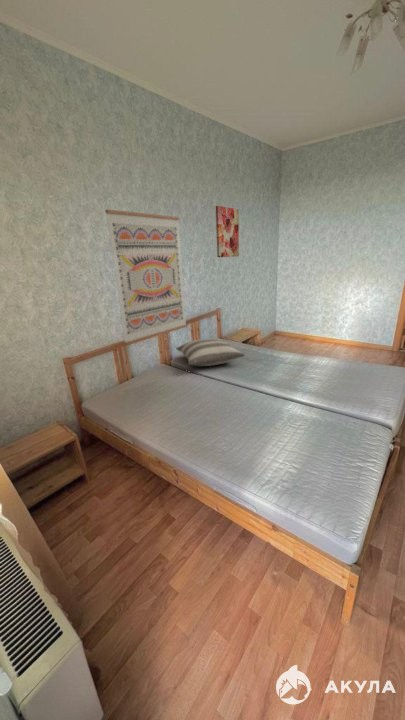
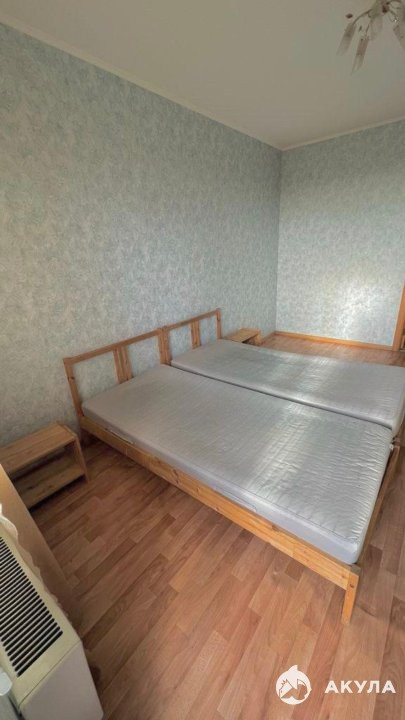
- wall art [104,208,188,346]
- wall art [215,205,240,258]
- pillow [175,337,246,367]
